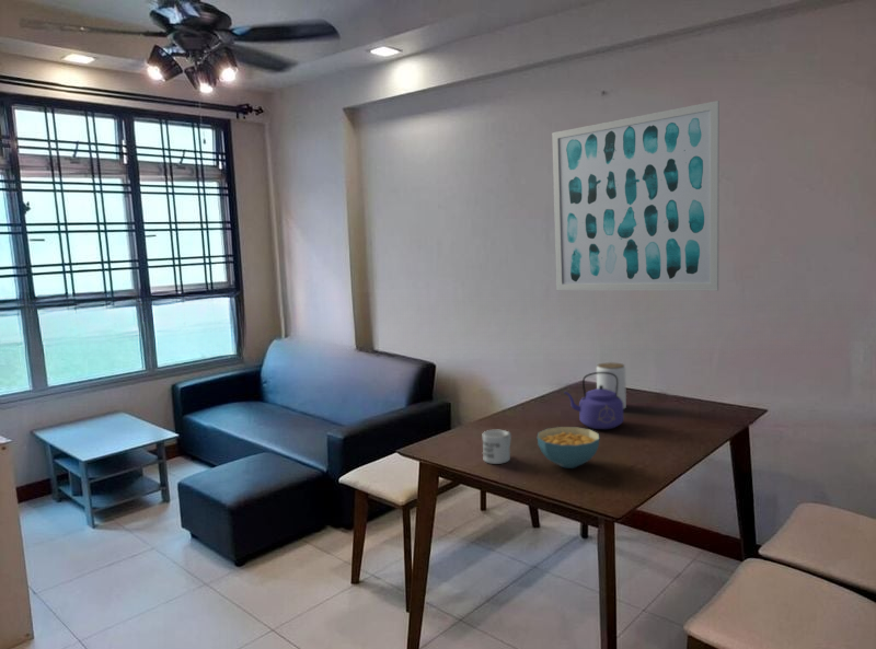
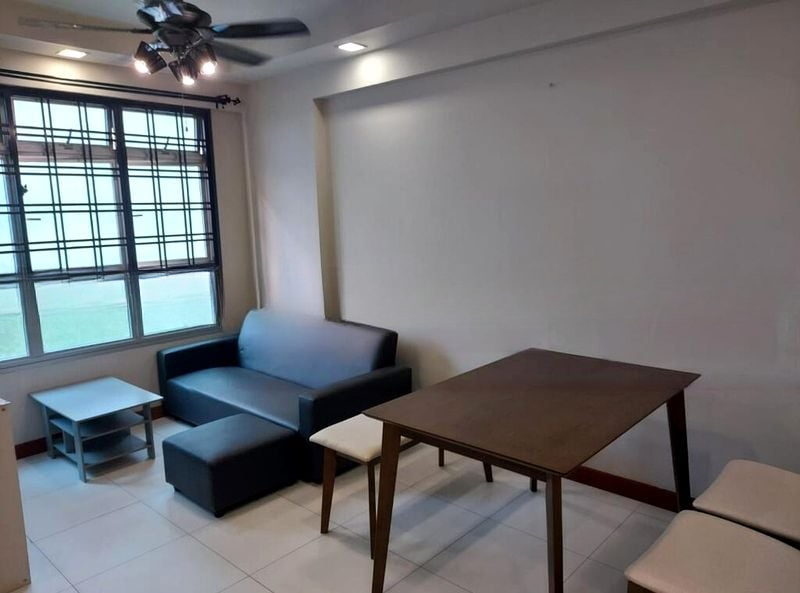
- cereal bowl [537,426,600,470]
- wall art [551,100,721,292]
- mug [482,429,512,465]
- kettle [564,371,624,430]
- jar [596,361,627,410]
